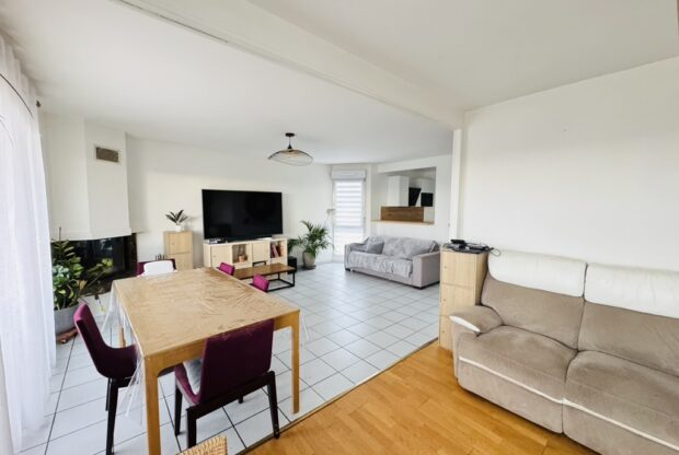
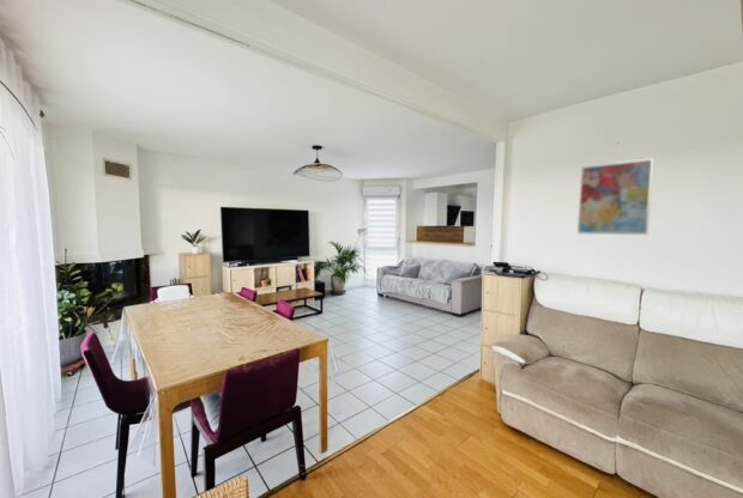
+ wall art [576,157,656,236]
